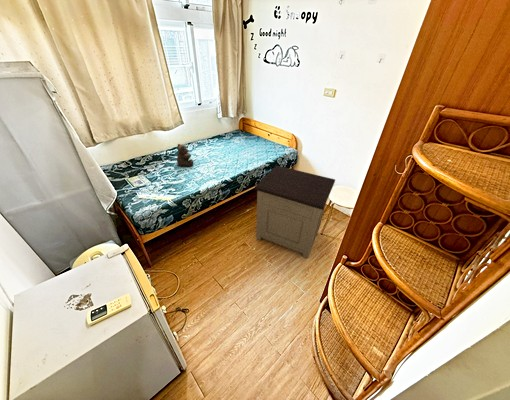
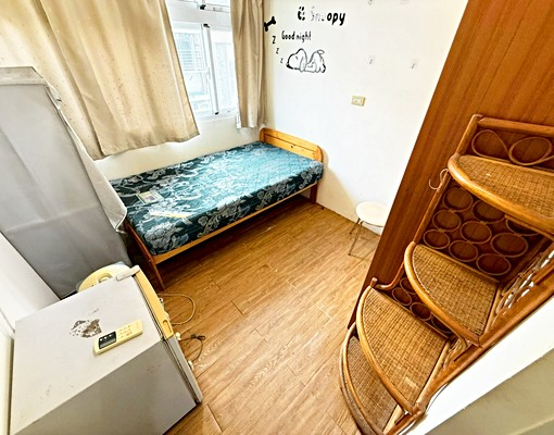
- teddy bear [176,143,194,168]
- nightstand [254,164,336,259]
